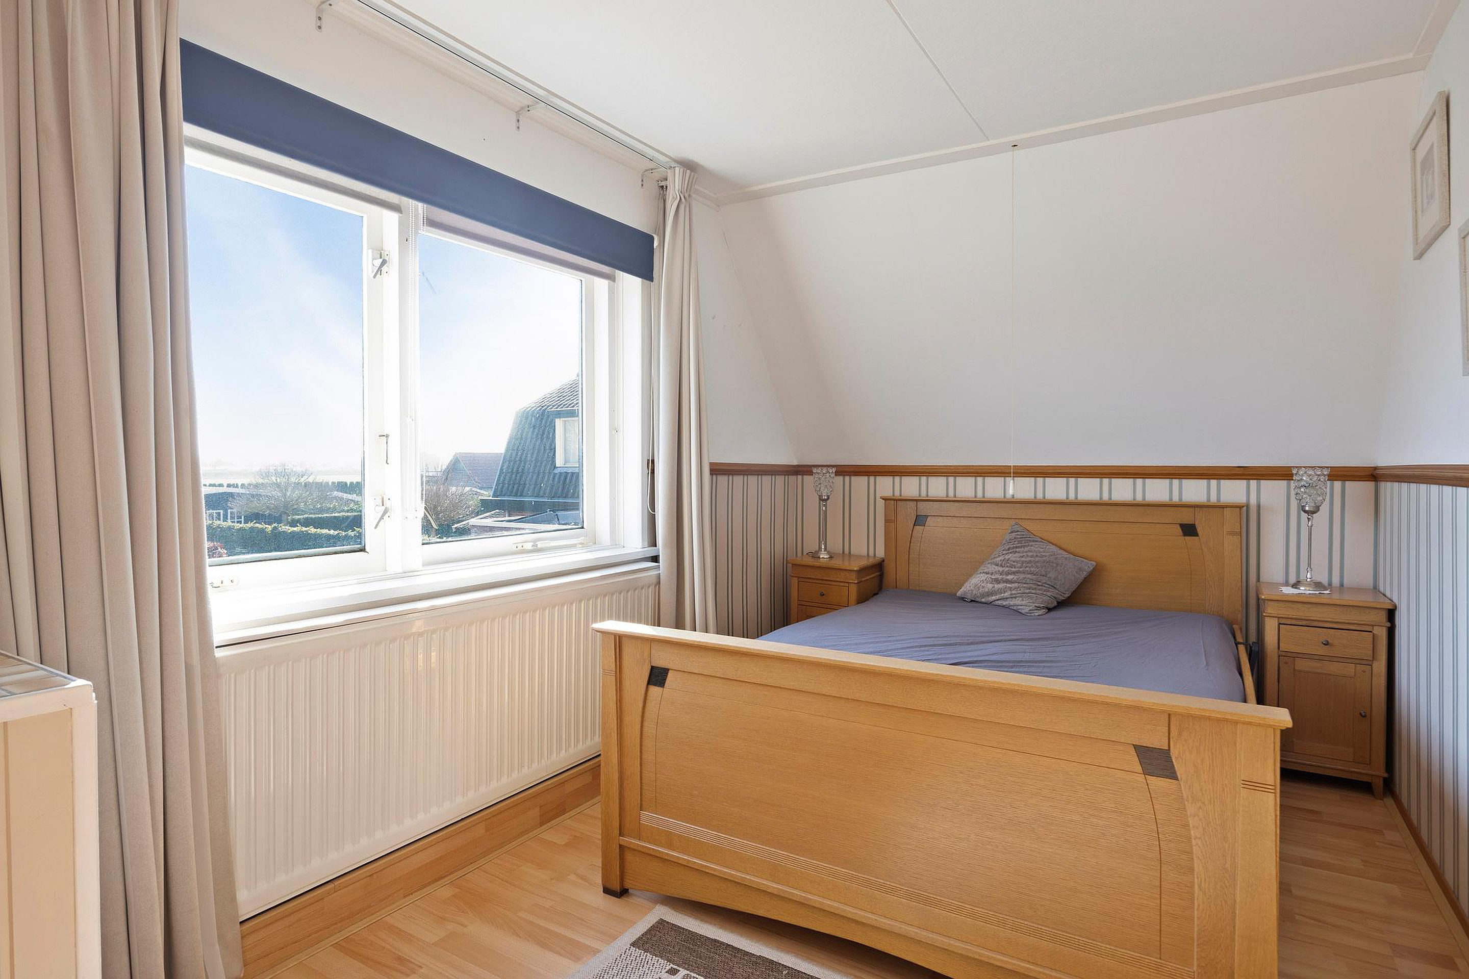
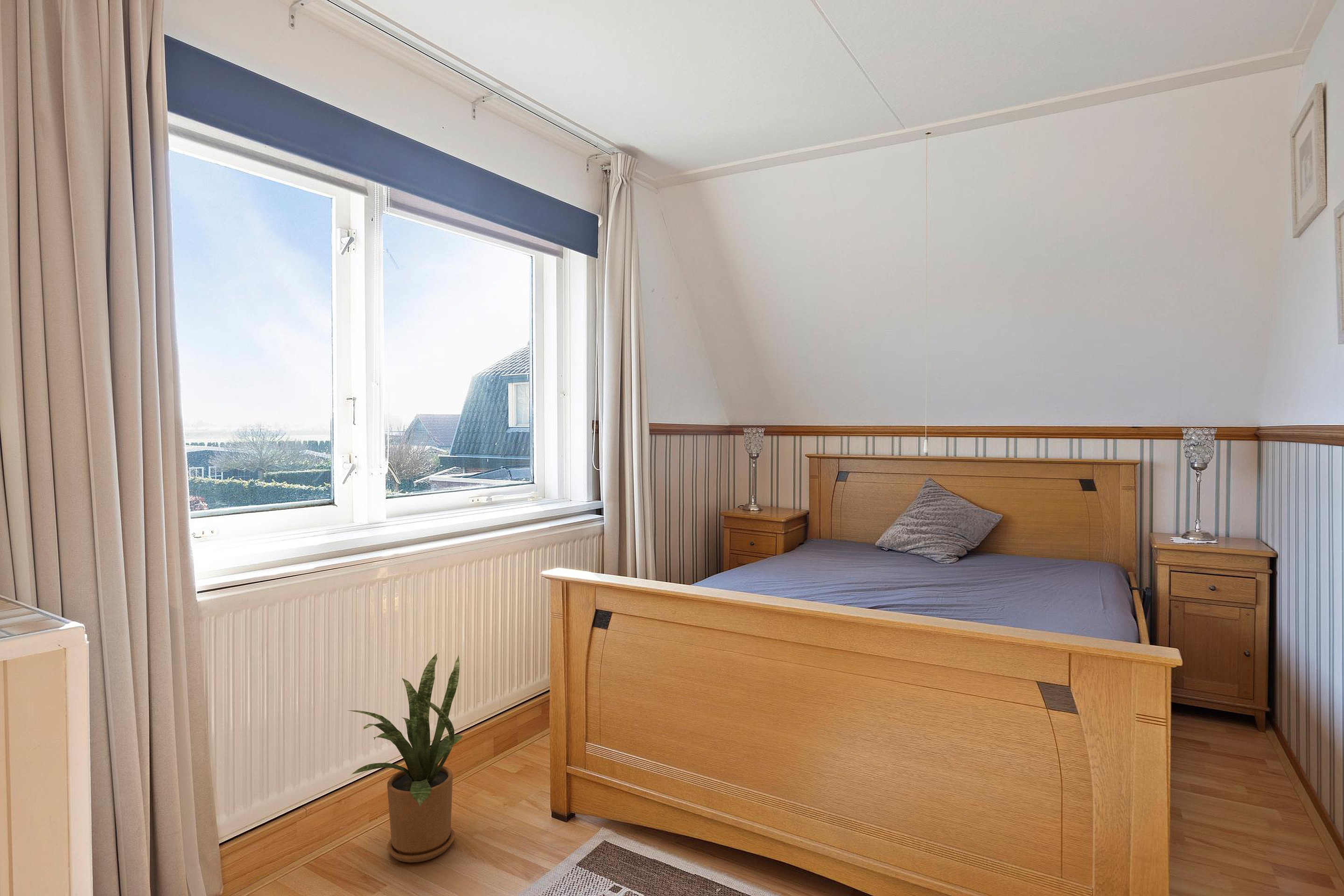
+ house plant [348,652,463,863]
